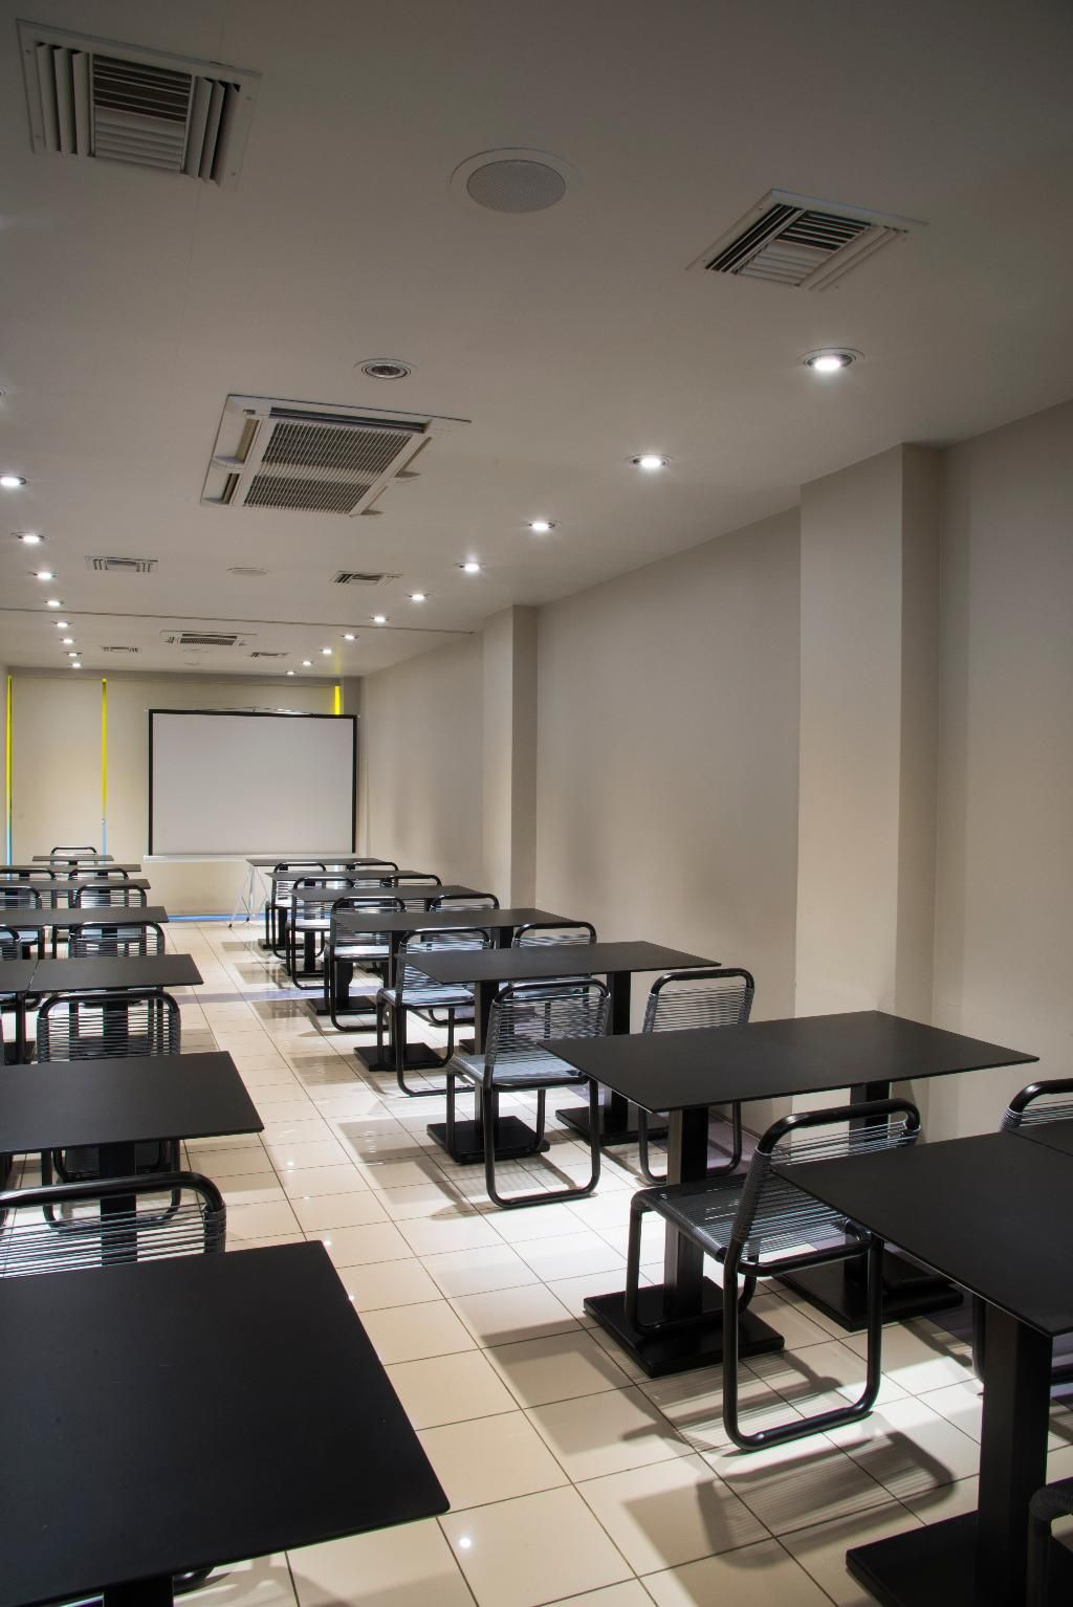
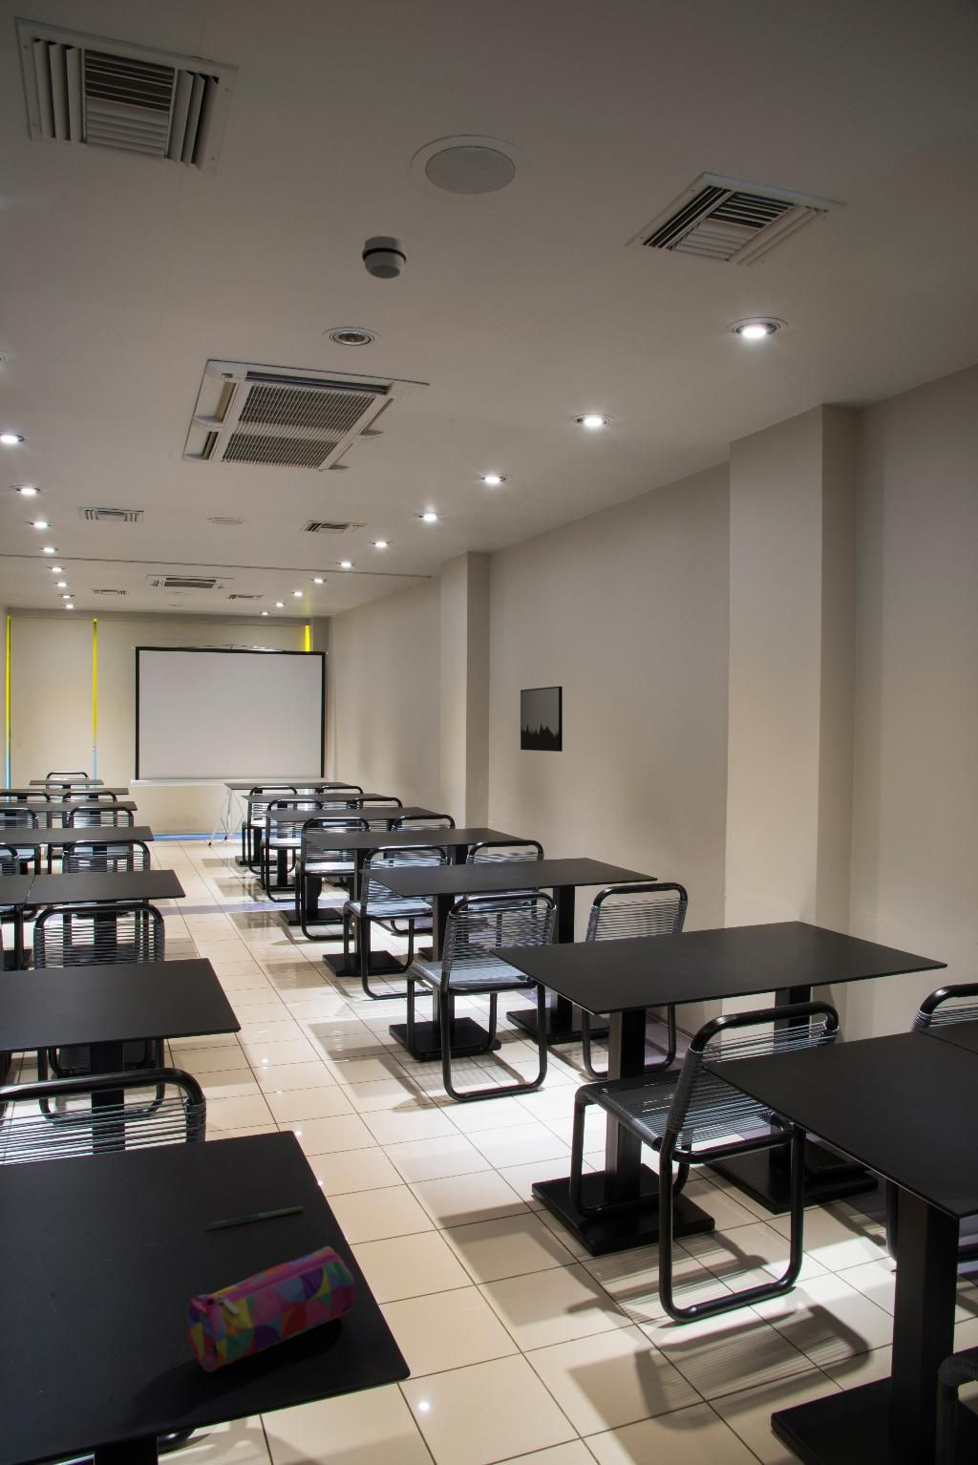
+ wall art [520,686,563,752]
+ pencil case [187,1246,356,1373]
+ pen [210,1205,303,1228]
+ smoke detector [361,235,408,279]
